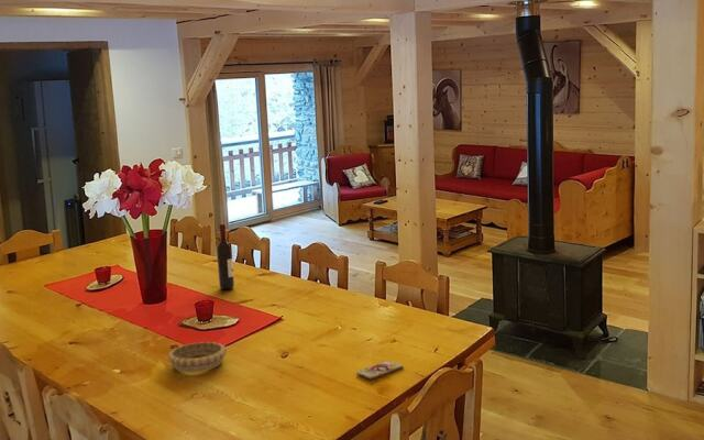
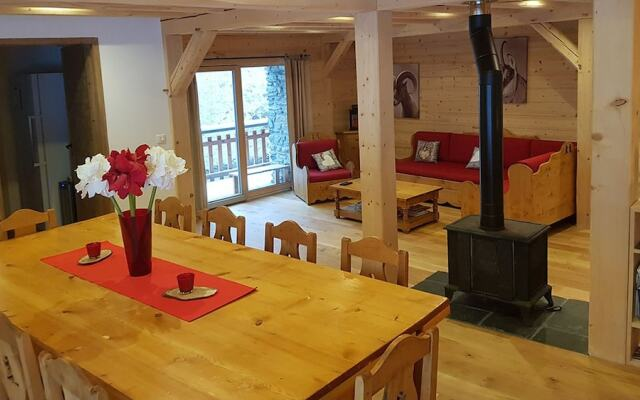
- smartphone [355,360,404,380]
- decorative bowl [166,341,228,373]
- wine bottle [216,222,235,290]
